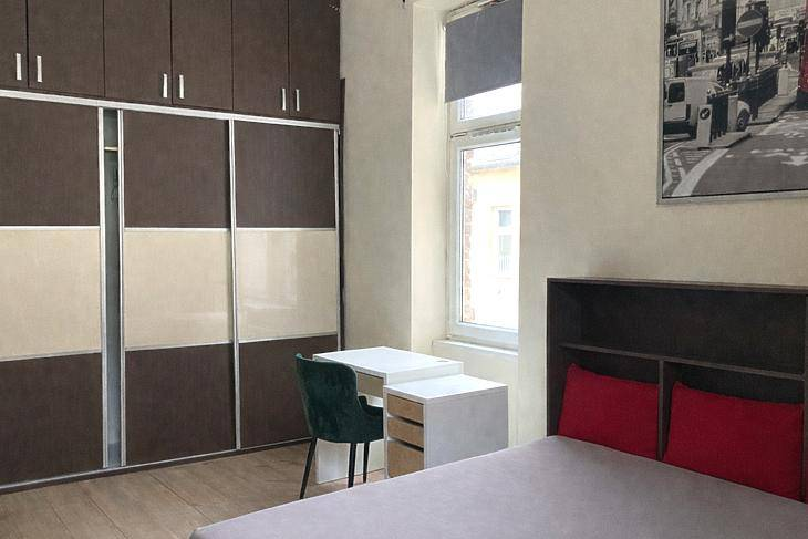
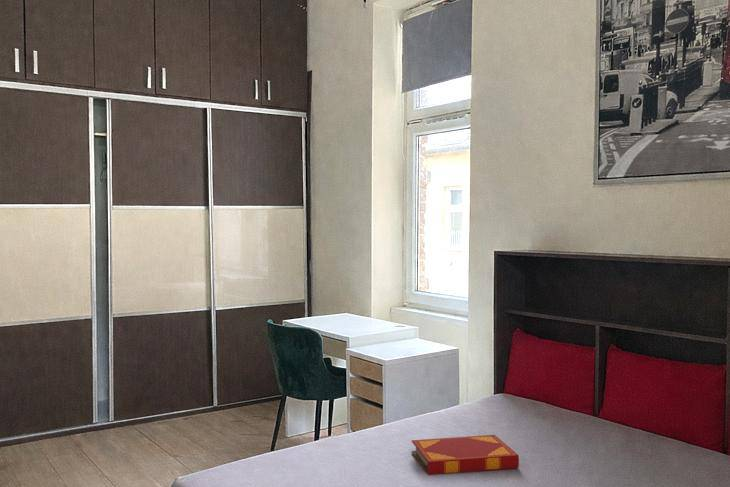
+ hardback book [411,434,520,476]
